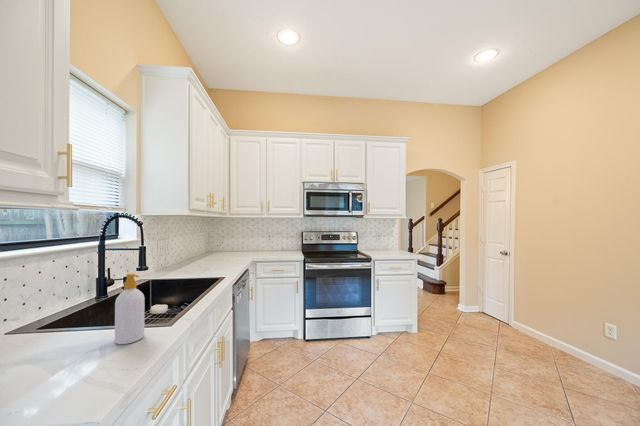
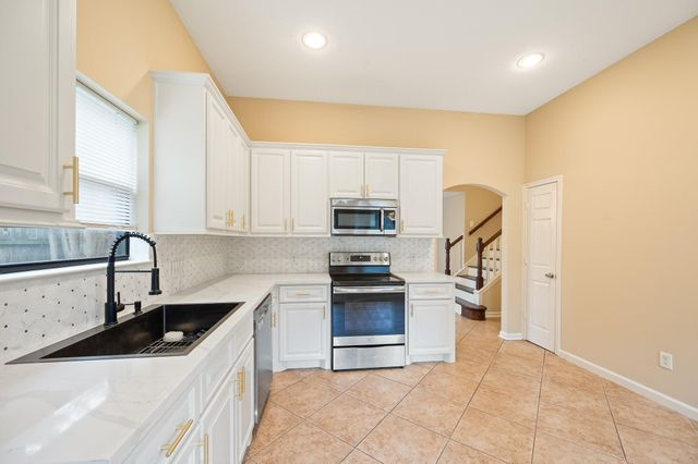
- soap bottle [114,272,146,345]
